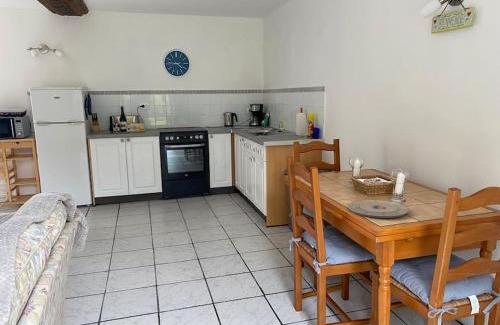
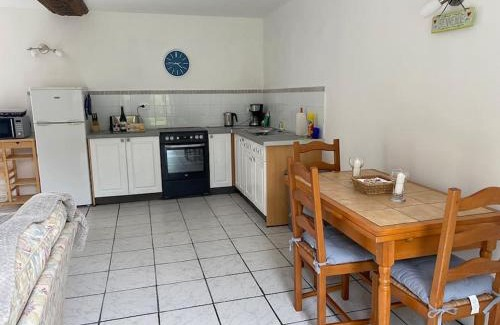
- plate [347,199,410,219]
